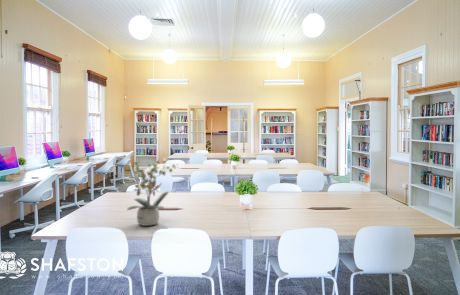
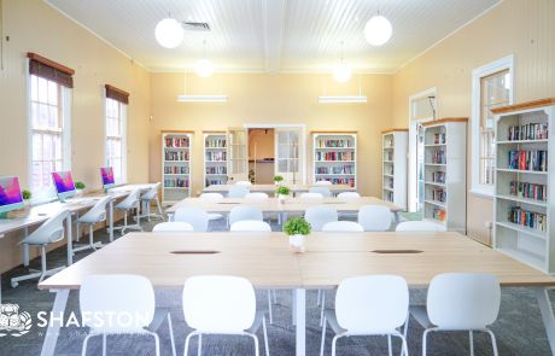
- potted plant [126,159,179,227]
